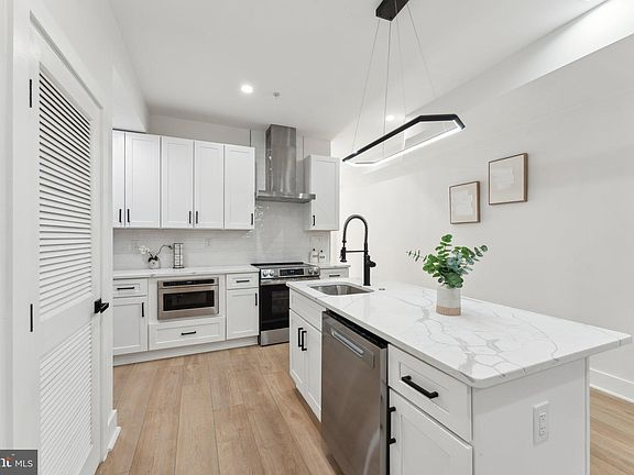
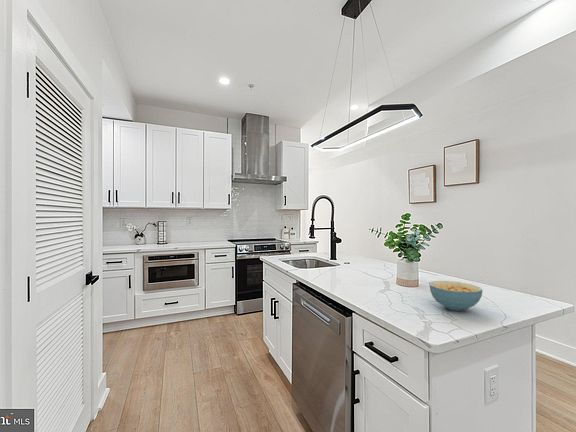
+ cereal bowl [428,280,483,312]
